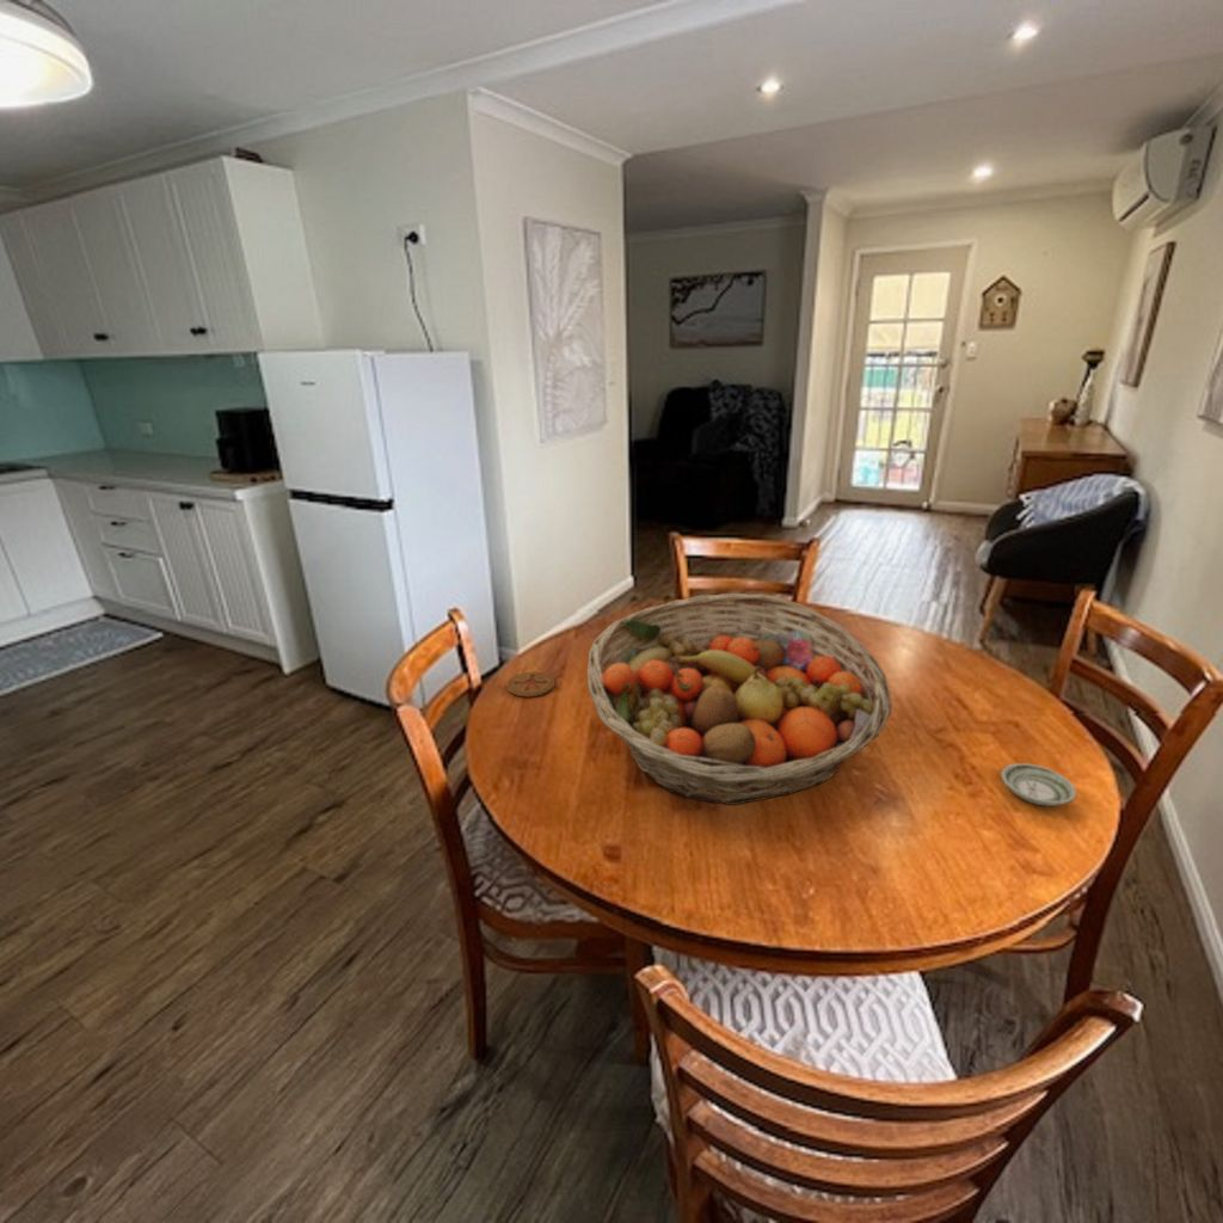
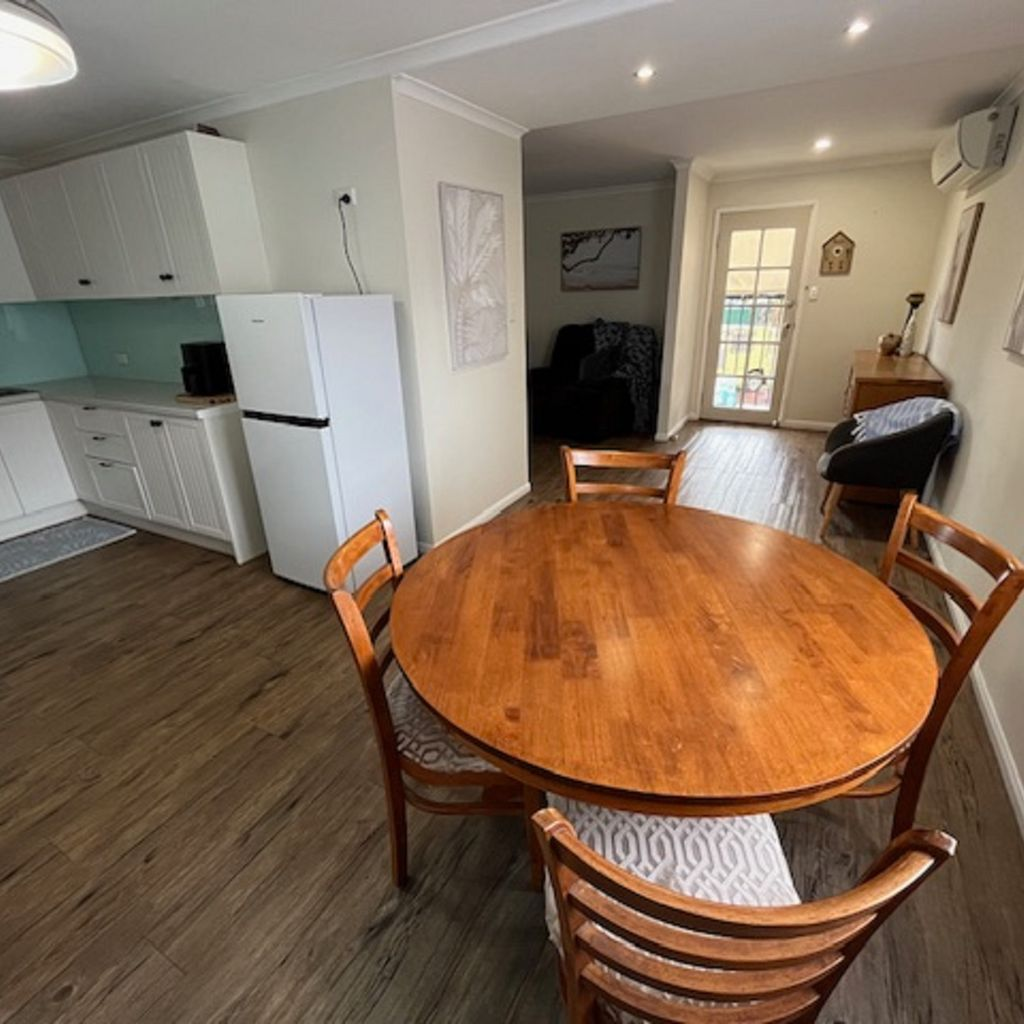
- coaster [505,671,557,697]
- saucer [1000,762,1077,807]
- fruit basket [586,592,893,806]
